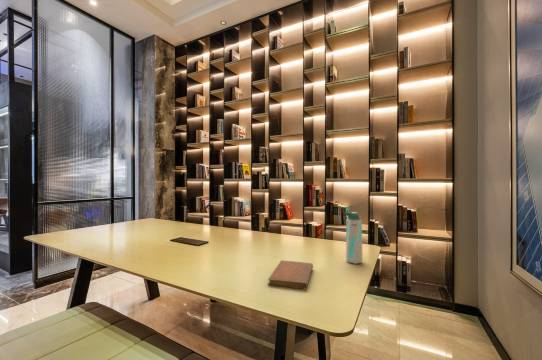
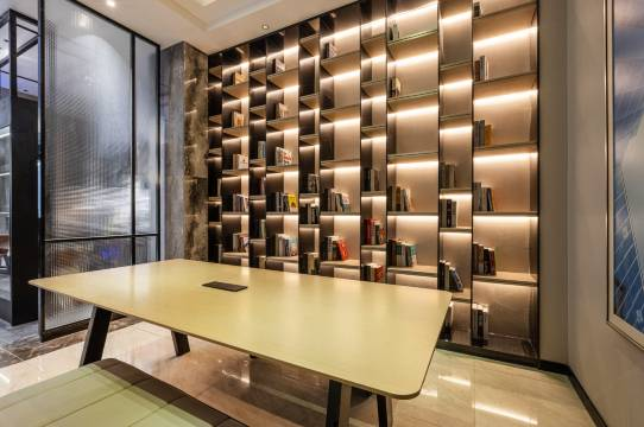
- notebook [267,259,314,290]
- water bottle [344,211,364,265]
